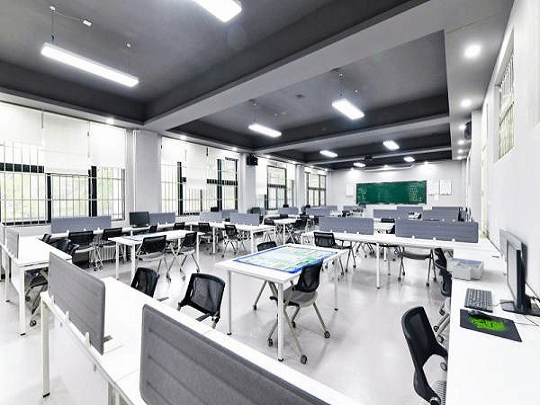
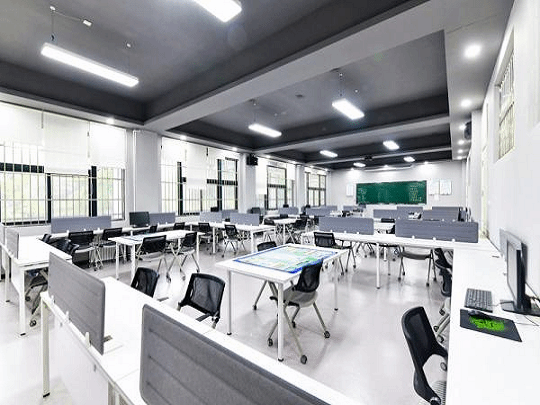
- desk organizer [446,256,485,281]
